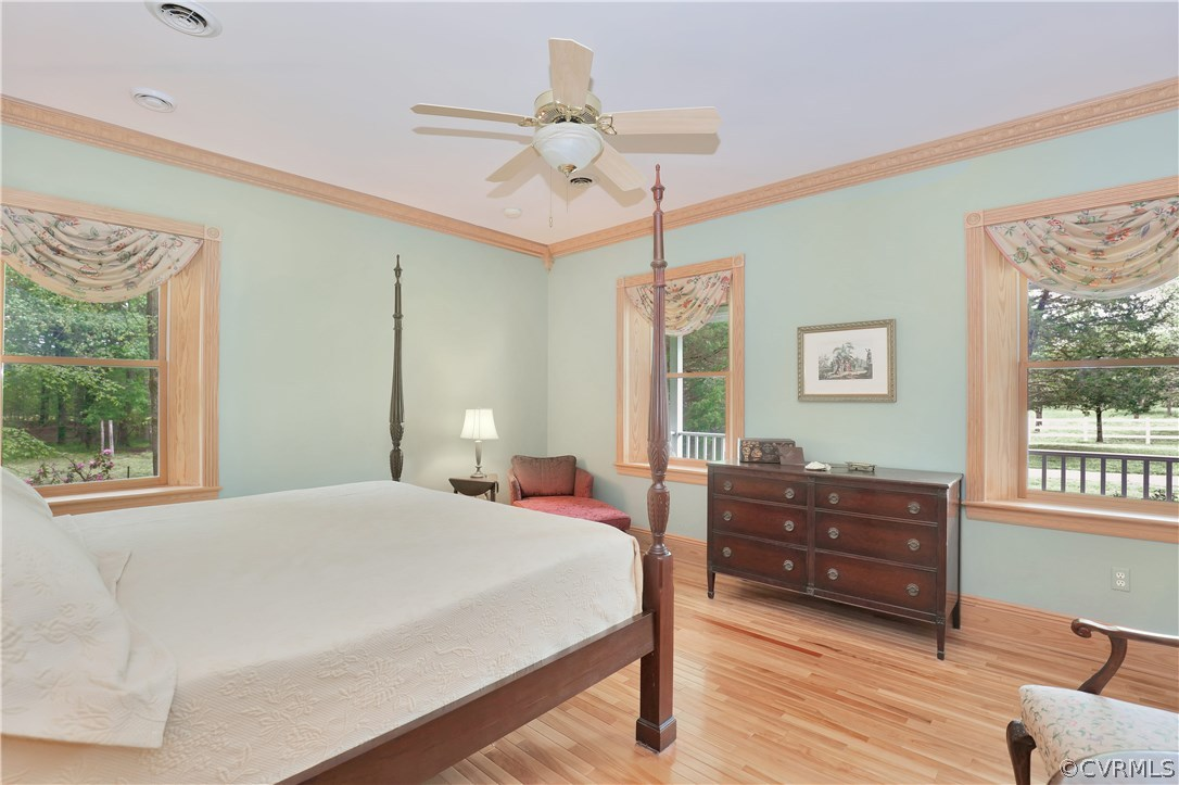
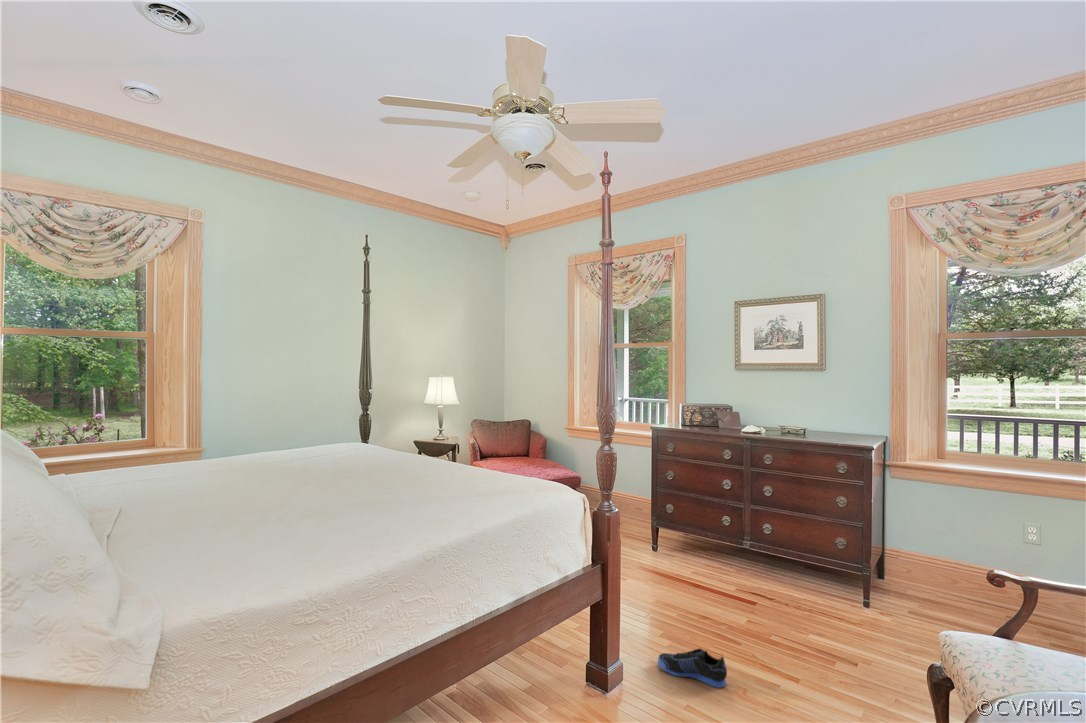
+ sneaker [656,647,728,689]
